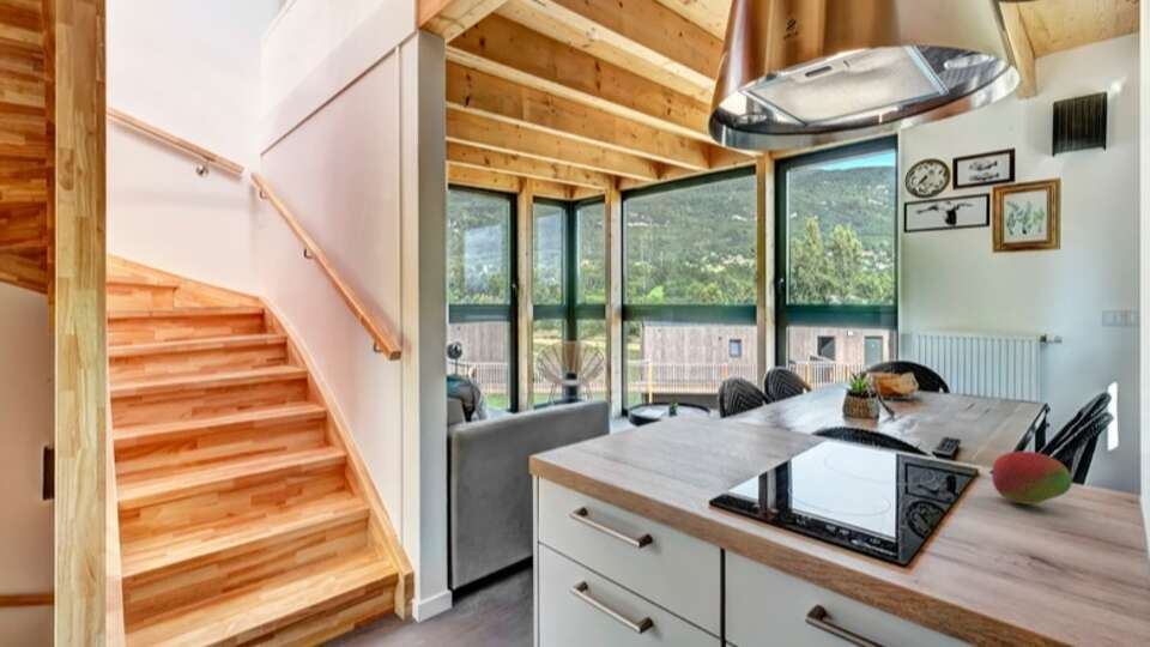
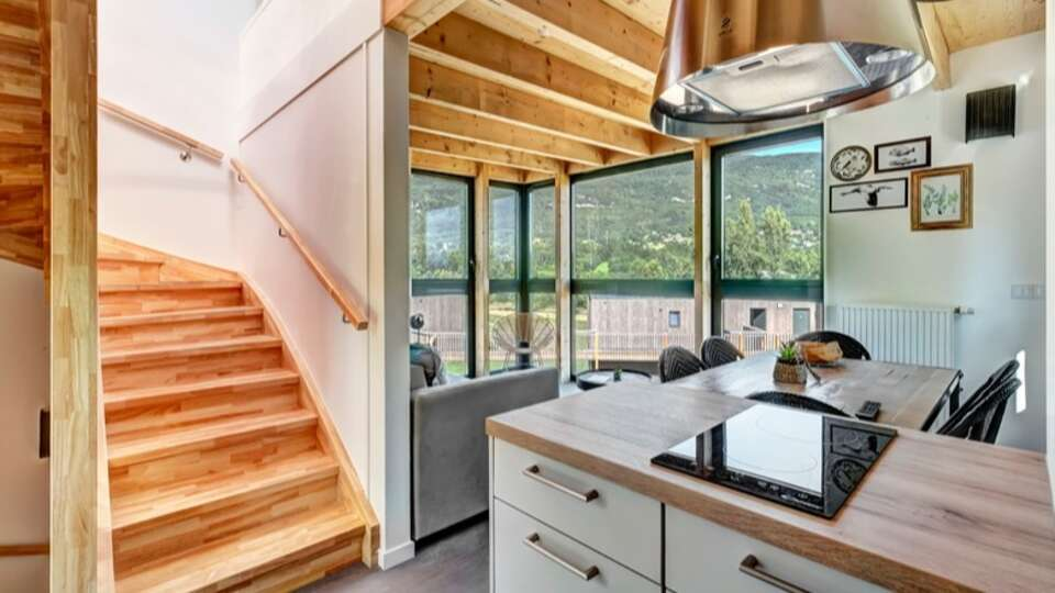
- fruit [987,451,1073,506]
